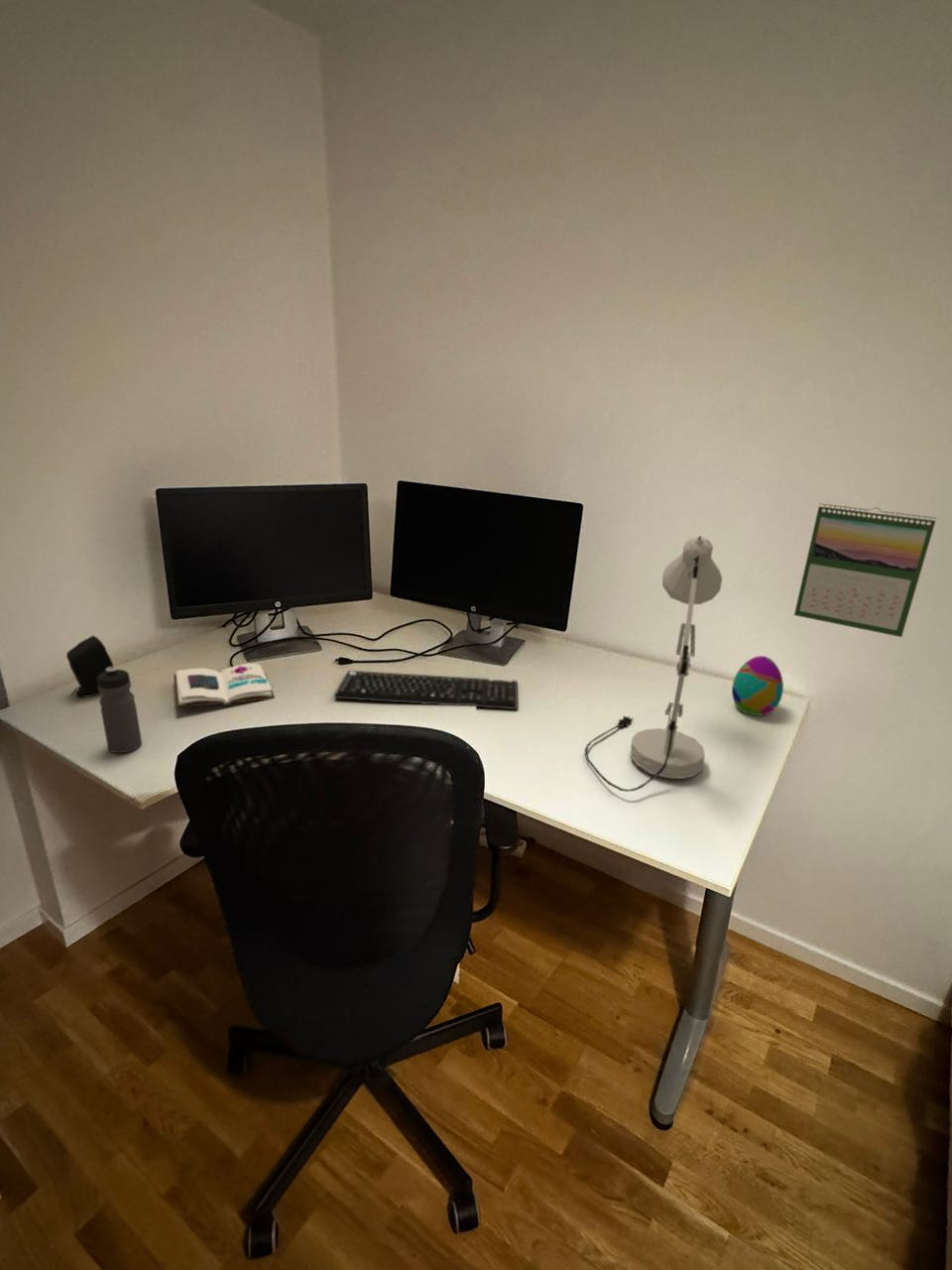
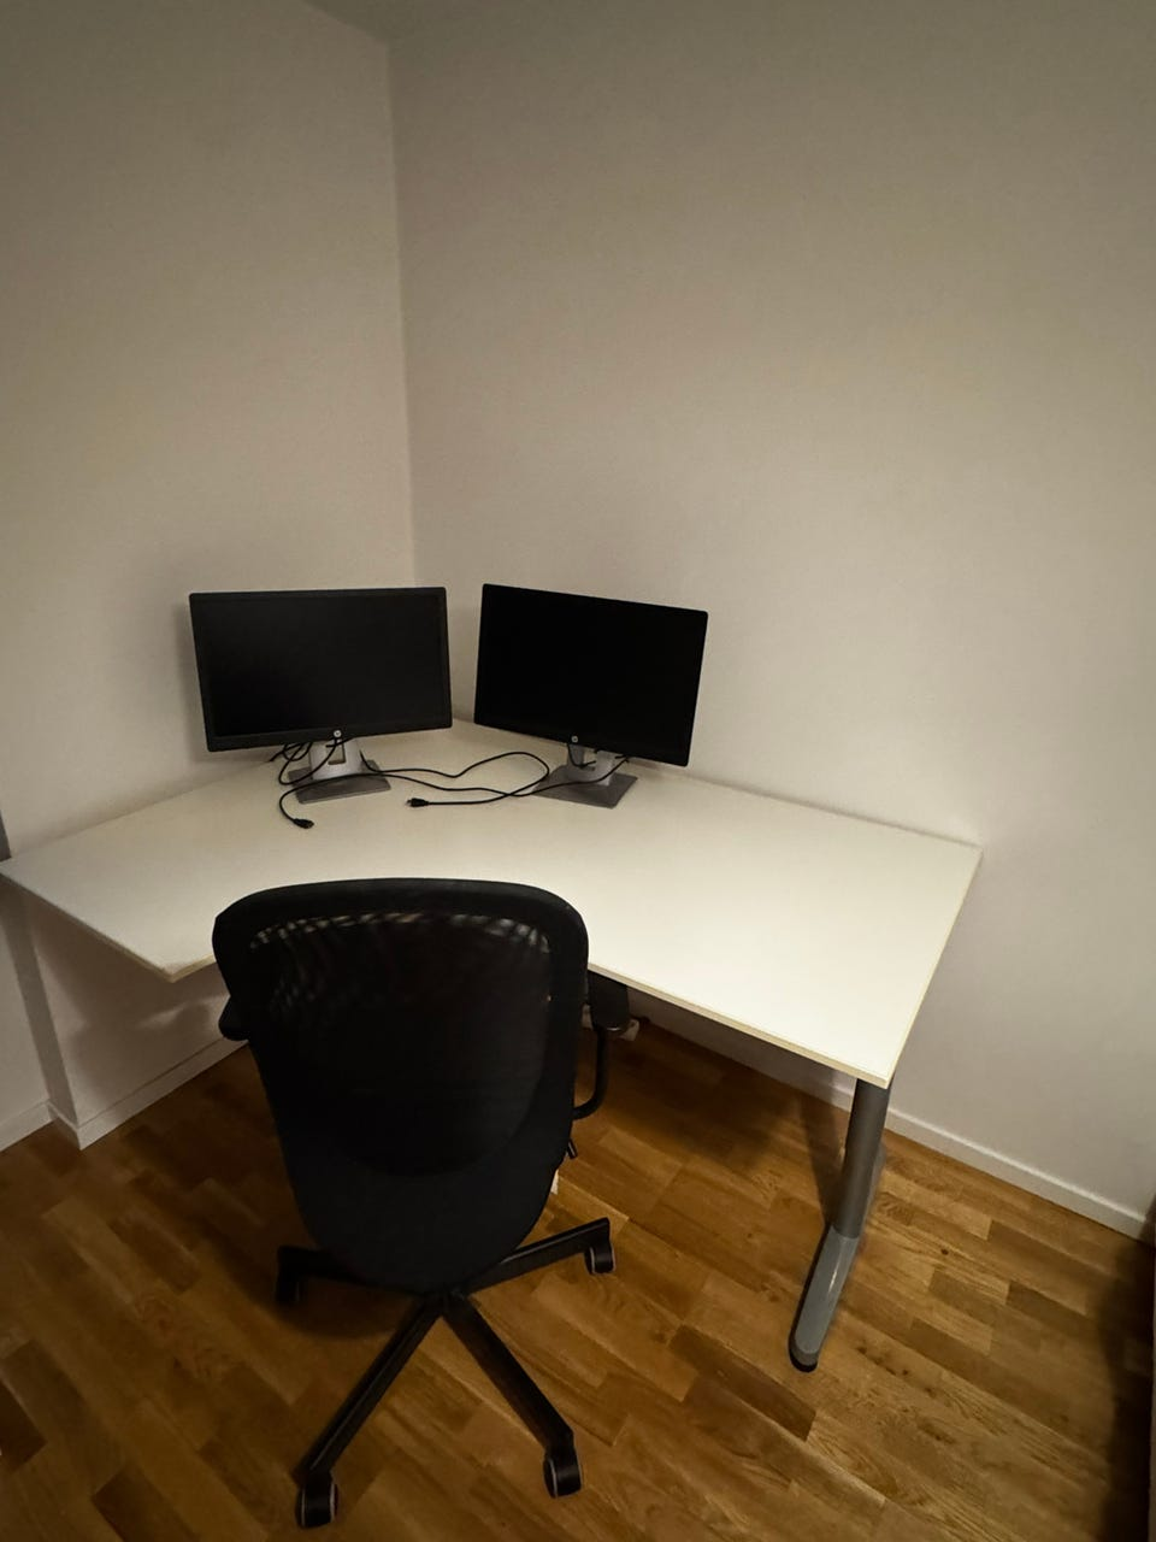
- calendar [793,502,937,638]
- water bottle [97,666,143,754]
- speaker [65,634,115,699]
- book [173,663,276,709]
- keyboard [333,670,519,710]
- desk lamp [584,535,723,793]
- decorative egg [731,655,784,716]
